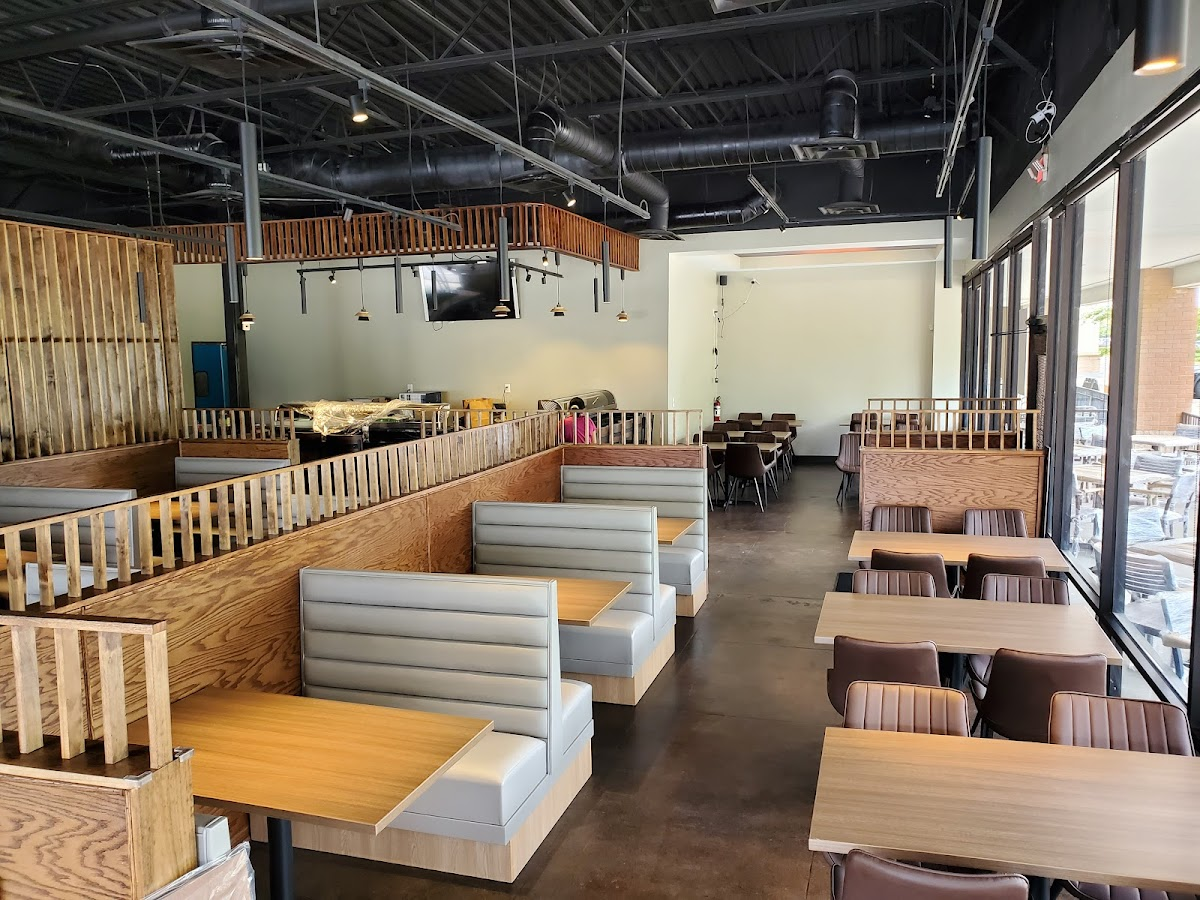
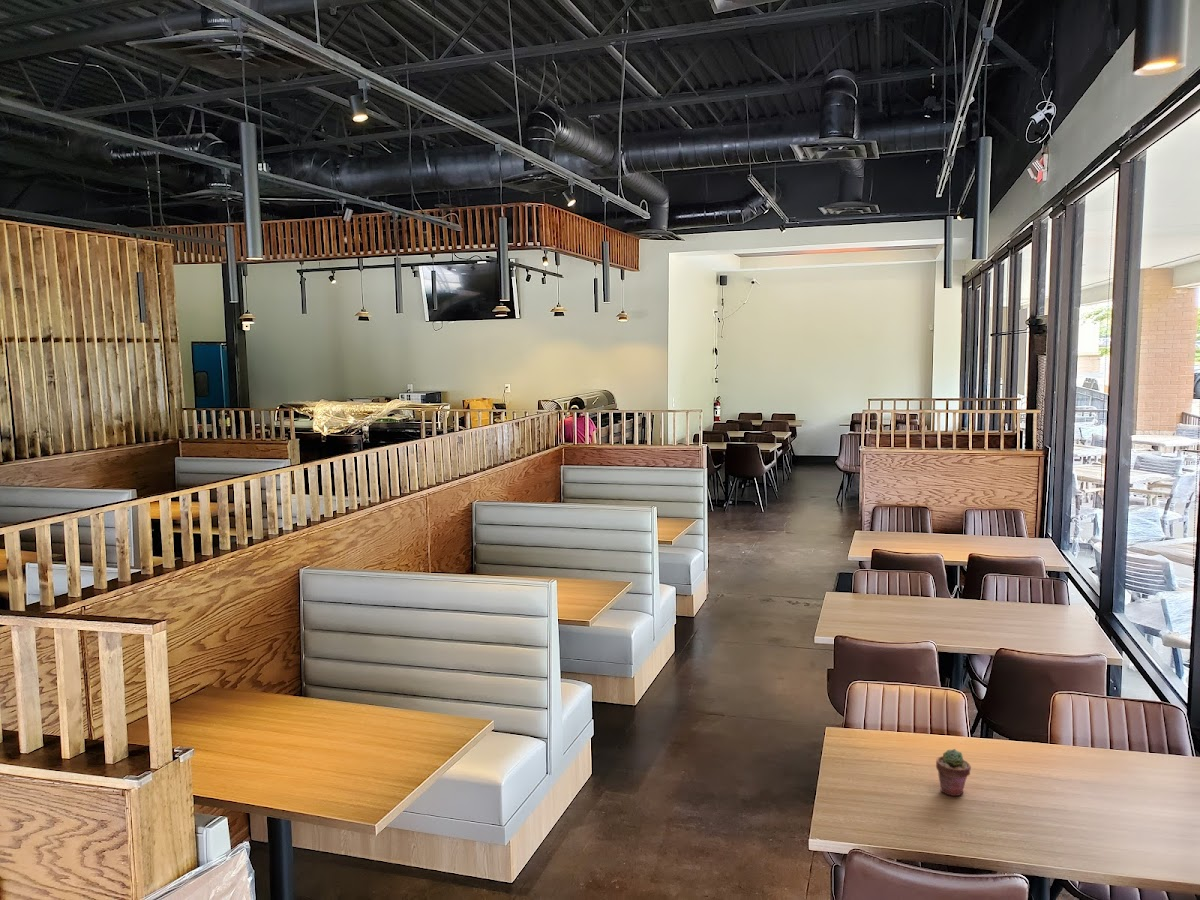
+ potted succulent [935,748,972,797]
